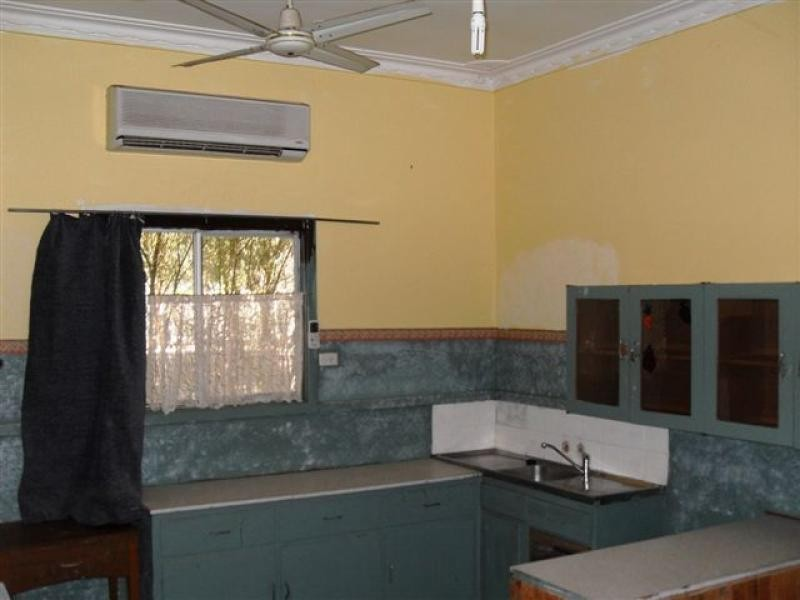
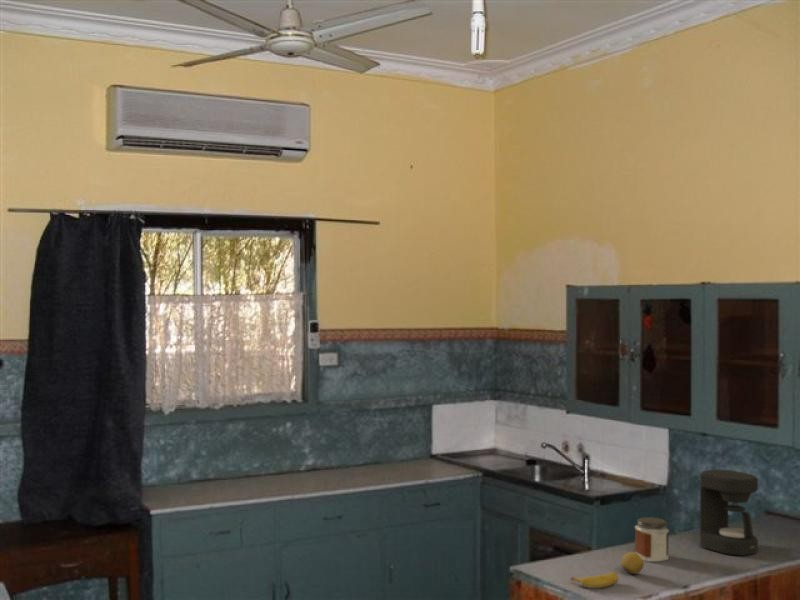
+ coffee maker [699,469,759,556]
+ banana [570,571,620,589]
+ fruit [620,551,645,575]
+ jar [634,516,670,563]
